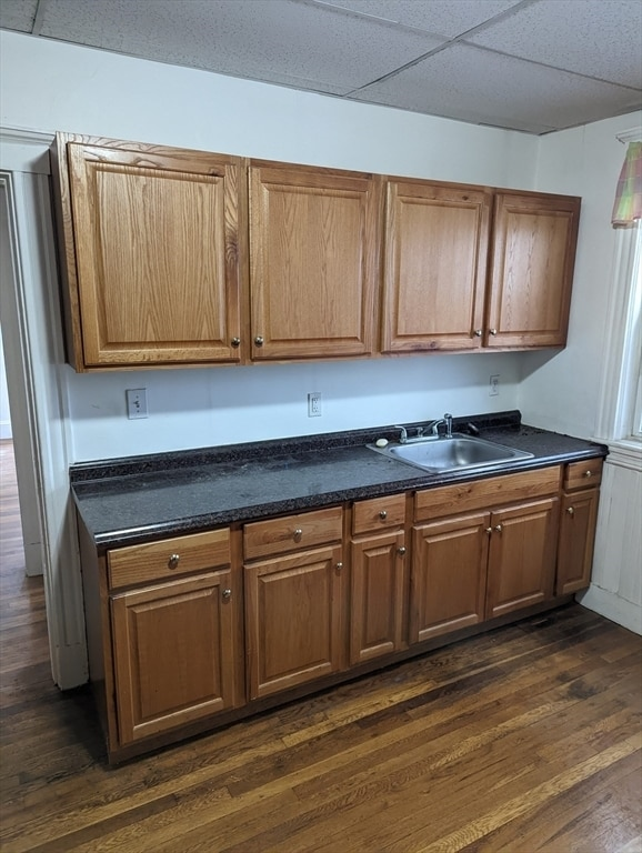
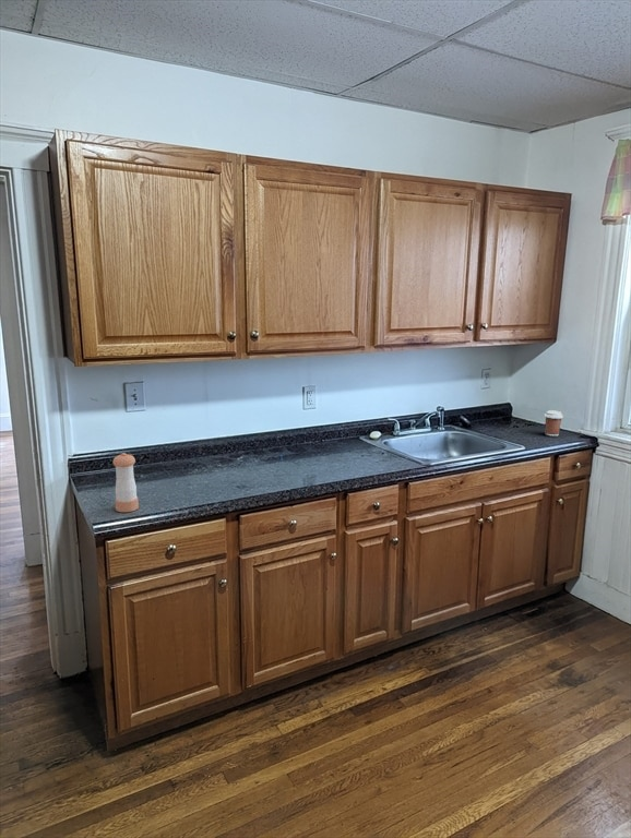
+ pepper shaker [111,452,140,513]
+ coffee cup [544,410,564,438]
